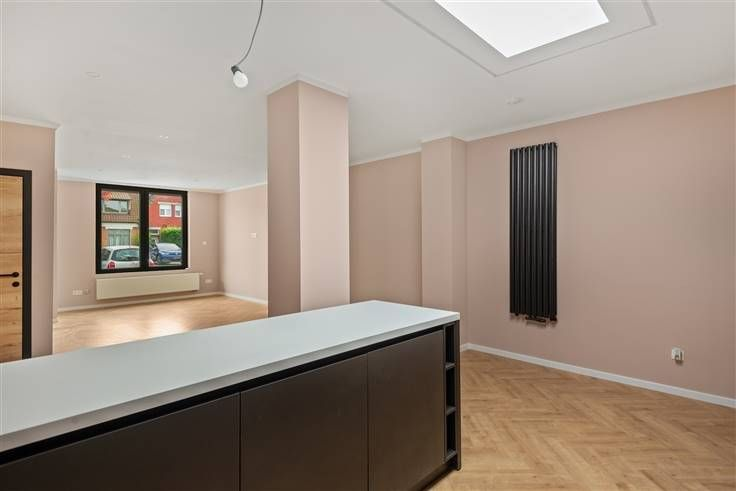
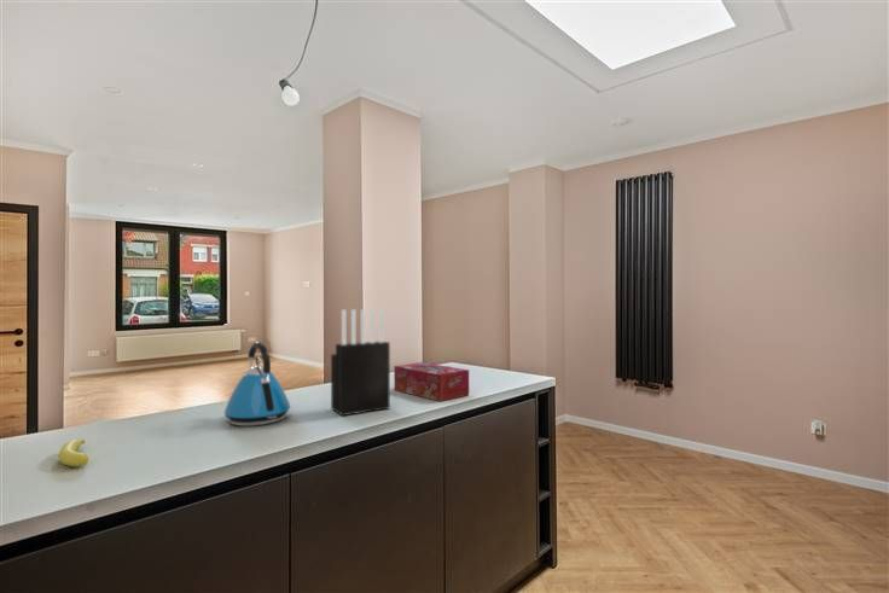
+ knife block [330,308,391,417]
+ tissue box [393,361,470,402]
+ banana [57,438,89,467]
+ kettle [223,341,291,428]
